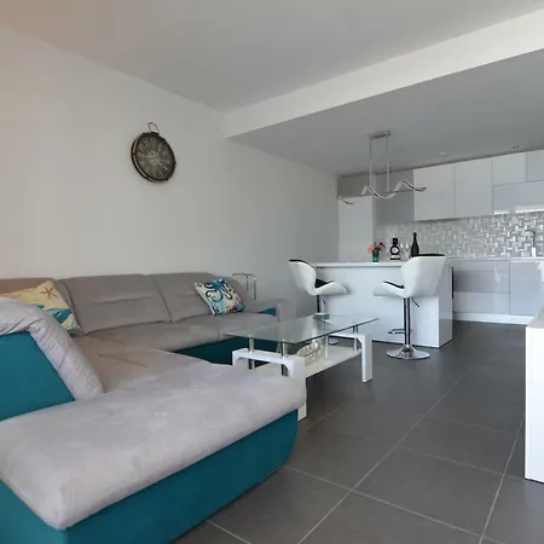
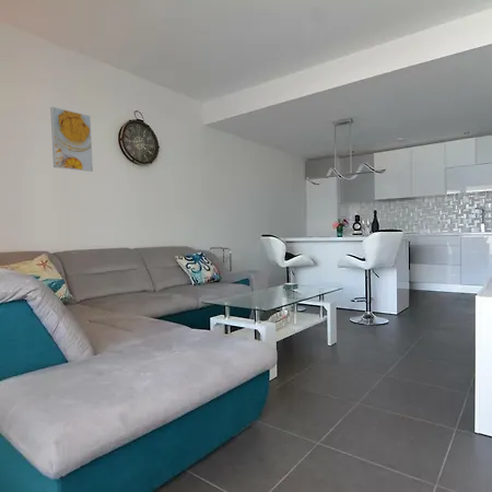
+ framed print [49,106,94,173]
